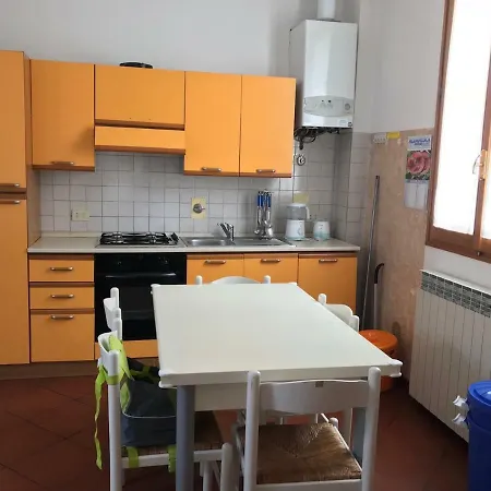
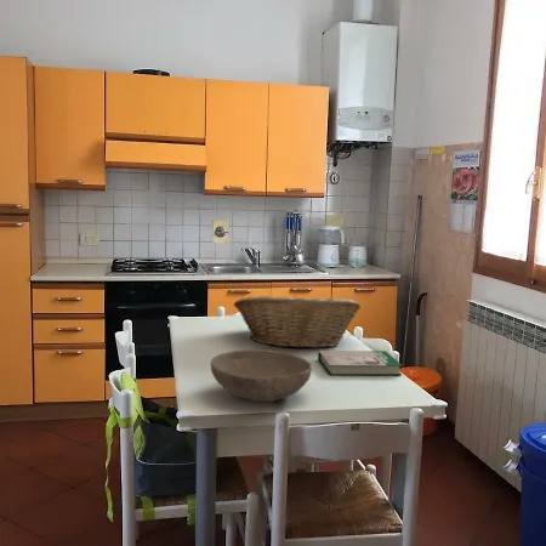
+ book [317,349,404,376]
+ fruit basket [233,295,362,349]
+ bowl [210,348,313,403]
